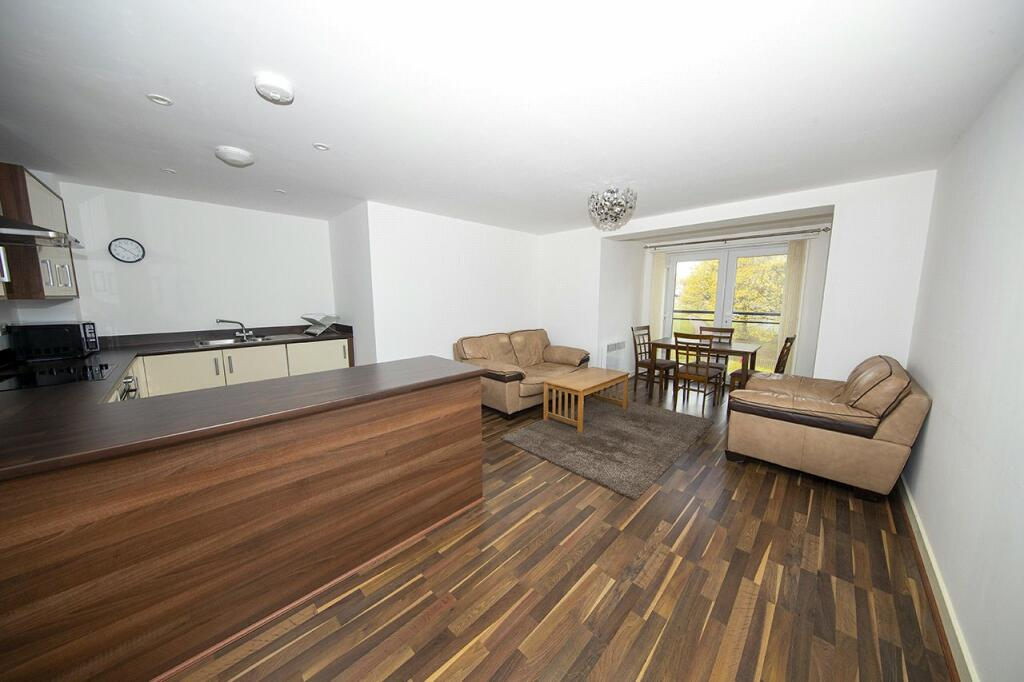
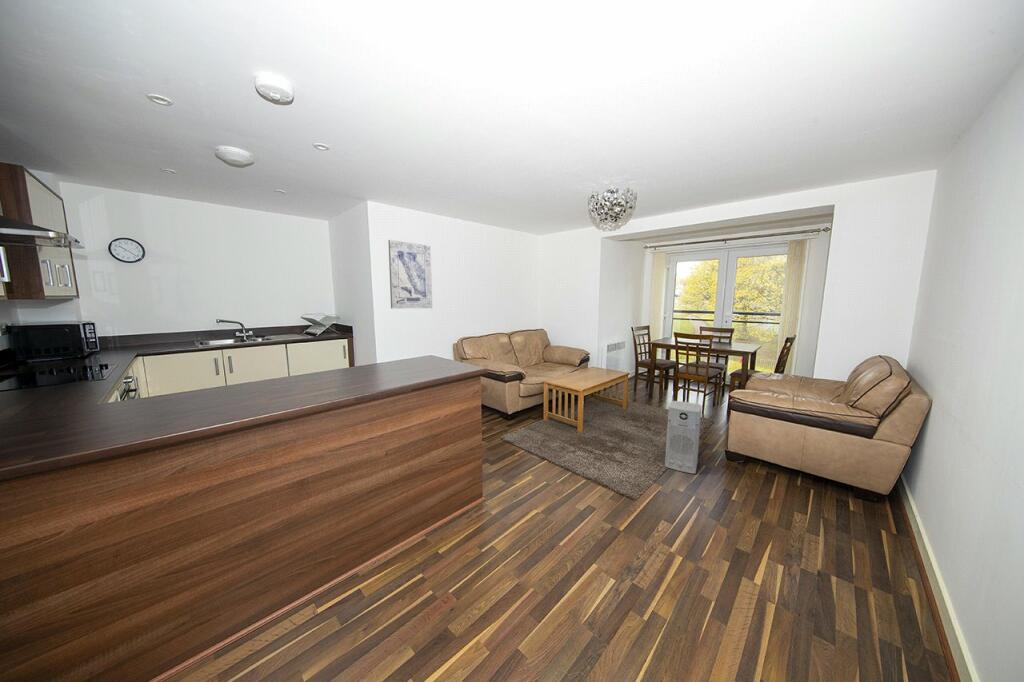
+ air purifier [664,400,702,475]
+ wall art [387,239,433,310]
